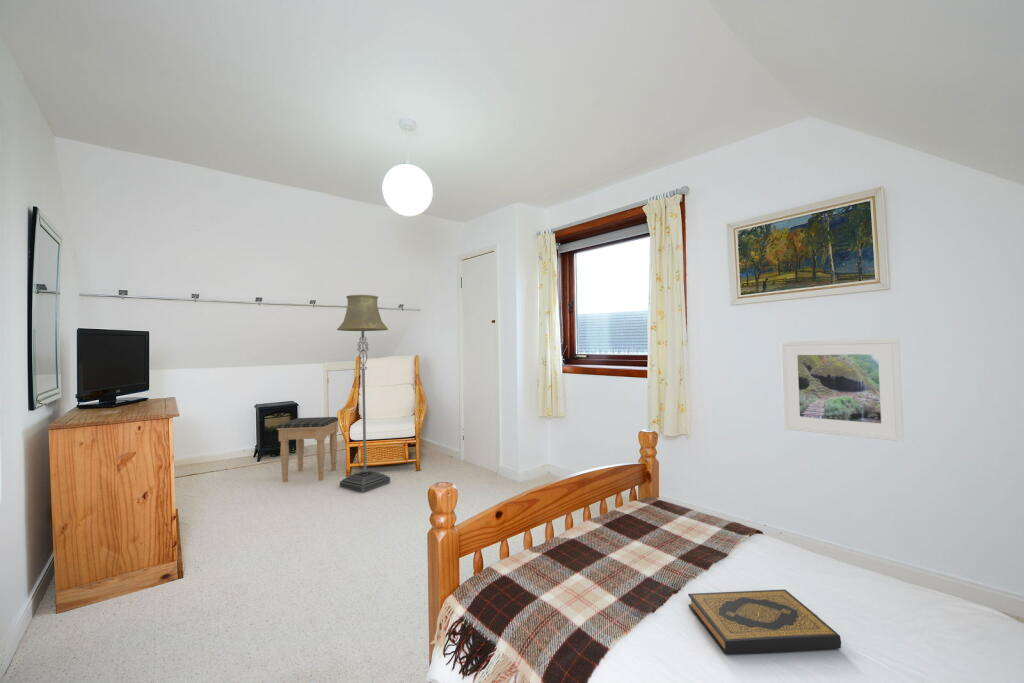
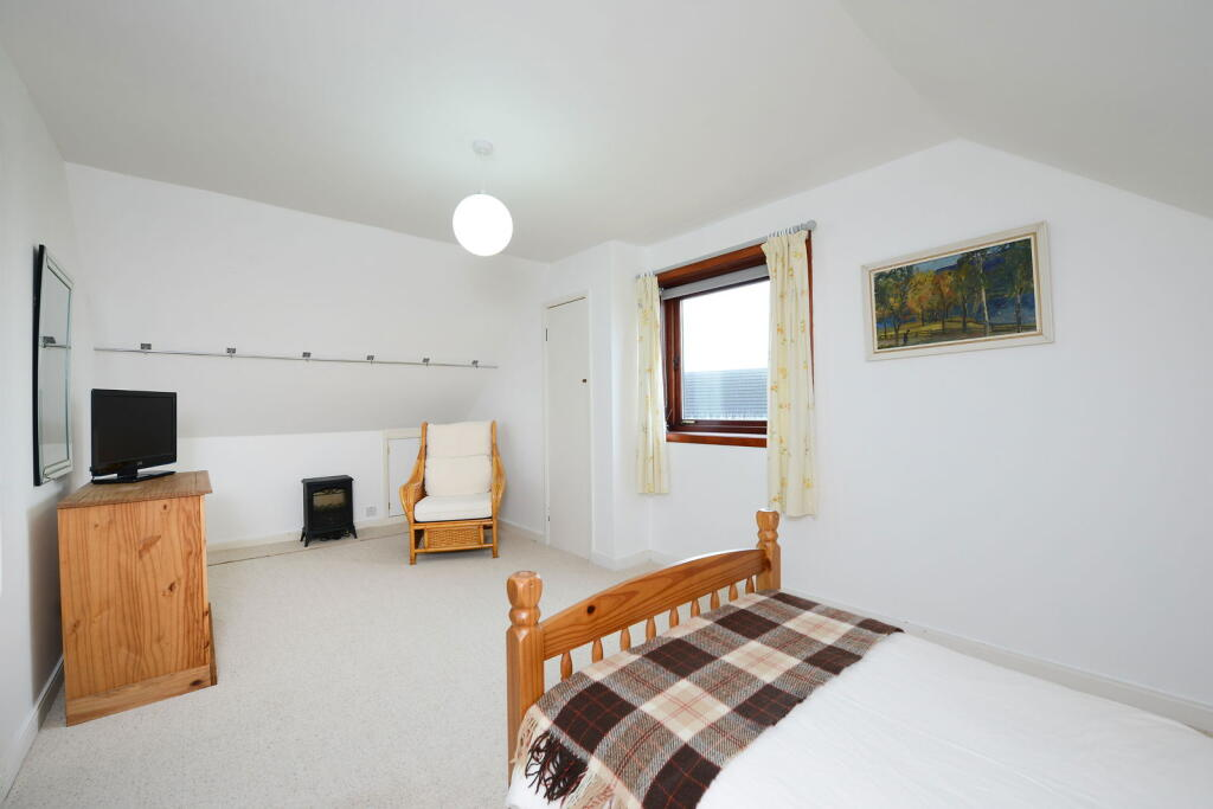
- footstool [276,416,339,483]
- floor lamp [336,294,391,493]
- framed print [780,337,905,443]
- hardback book [687,588,842,655]
